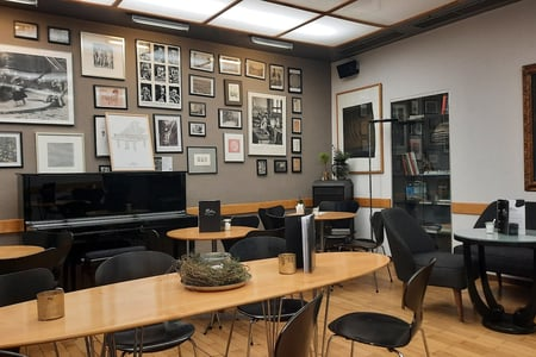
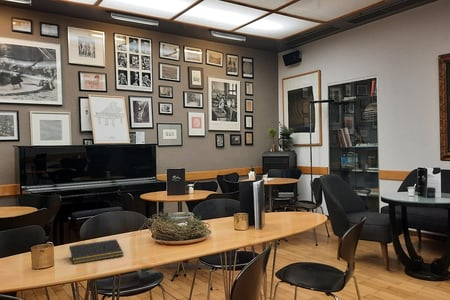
+ notepad [67,238,125,265]
